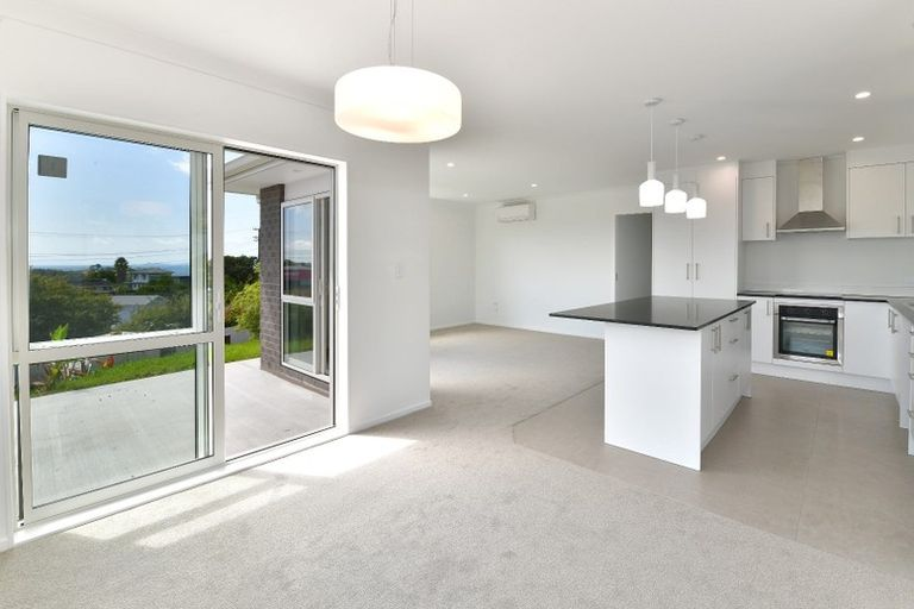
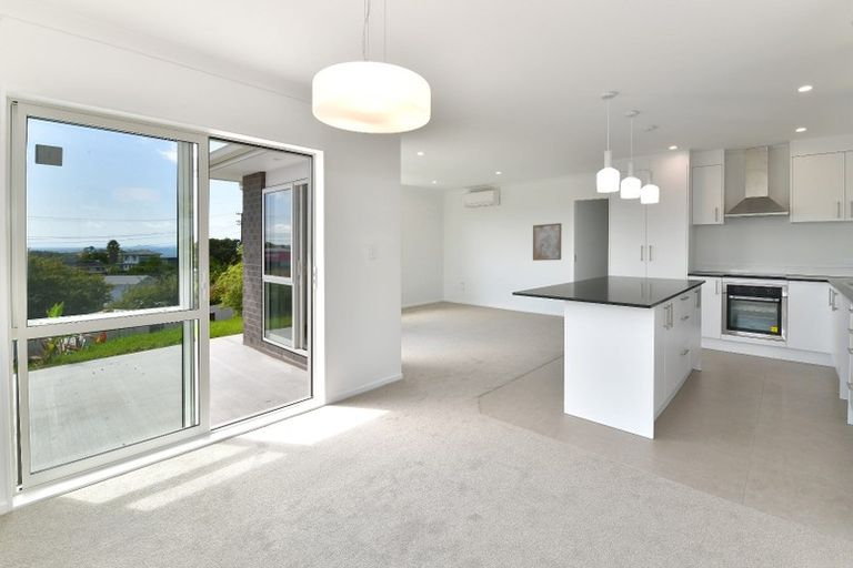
+ wall art [532,222,563,262]
